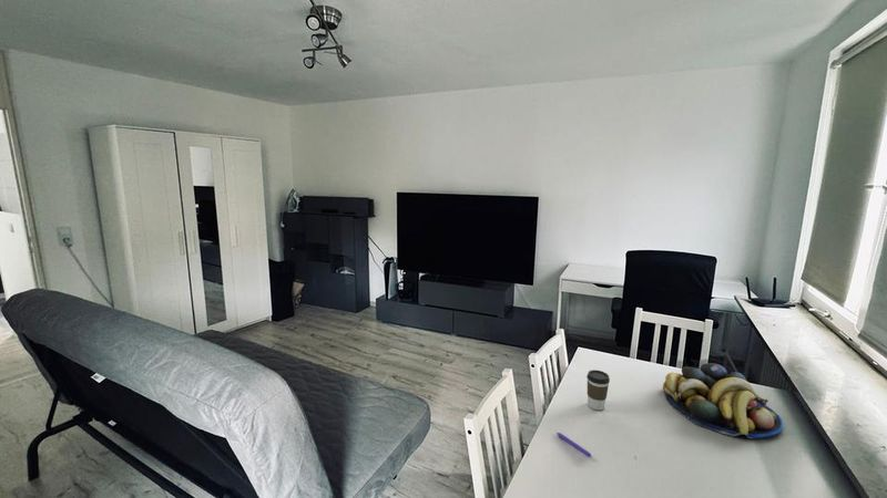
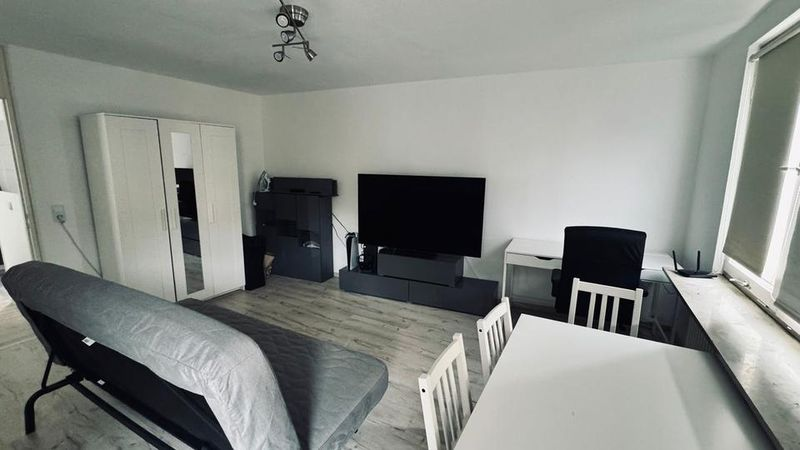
- fruit bowl [662,362,784,439]
- coffee cup [585,369,611,412]
- pen [554,430,593,458]
